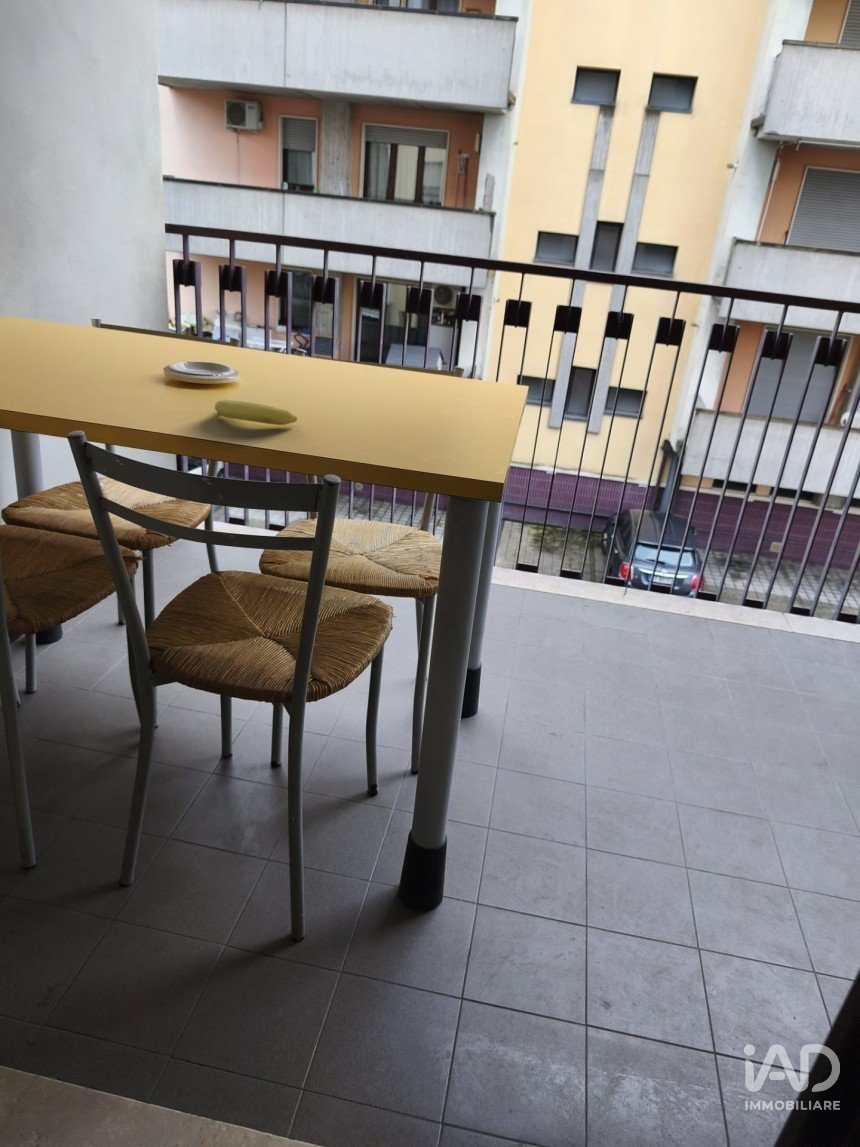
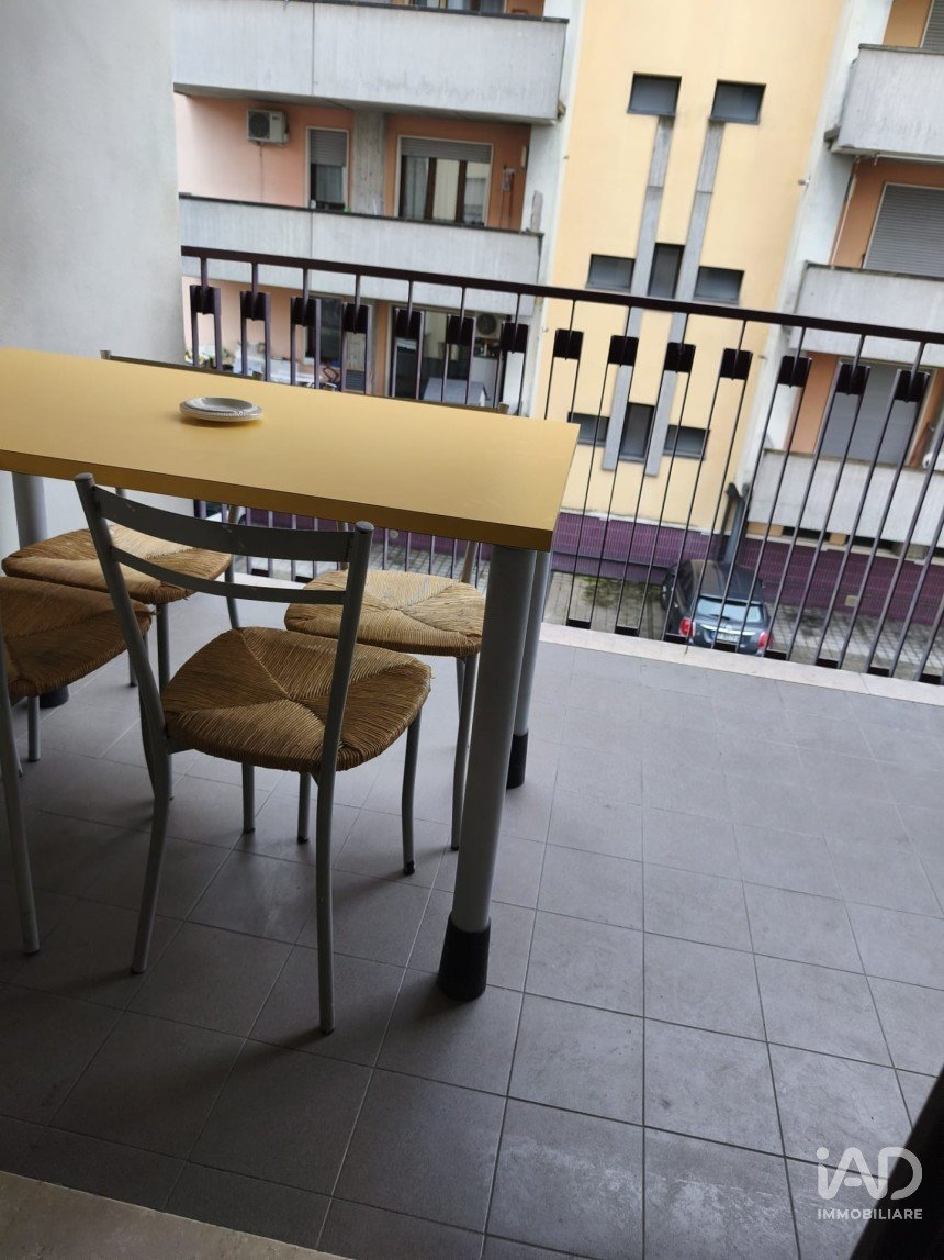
- fruit [214,398,298,426]
